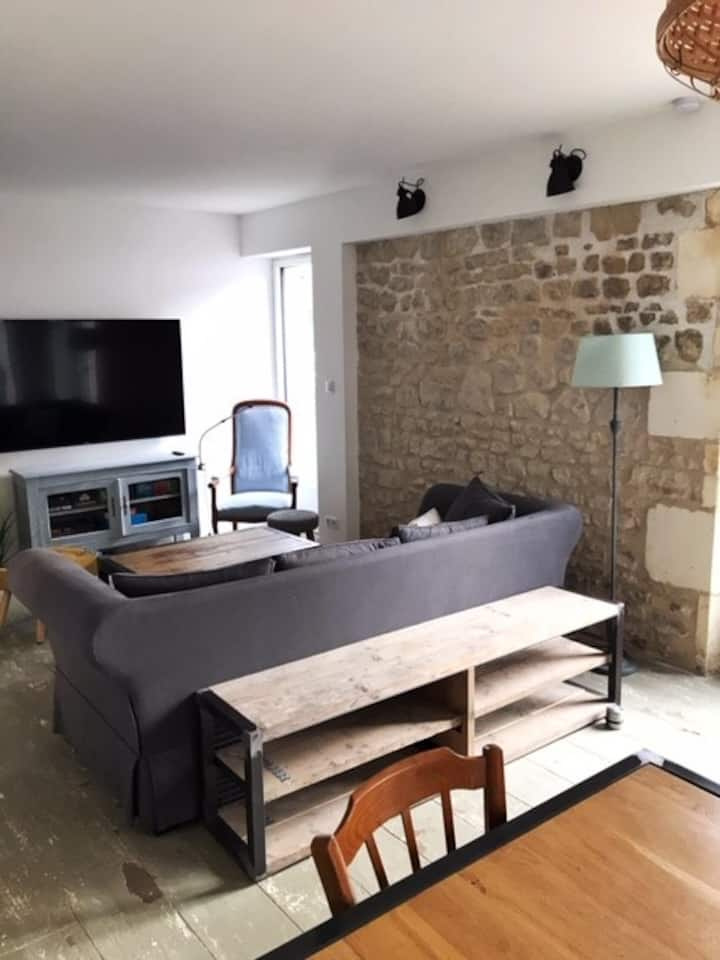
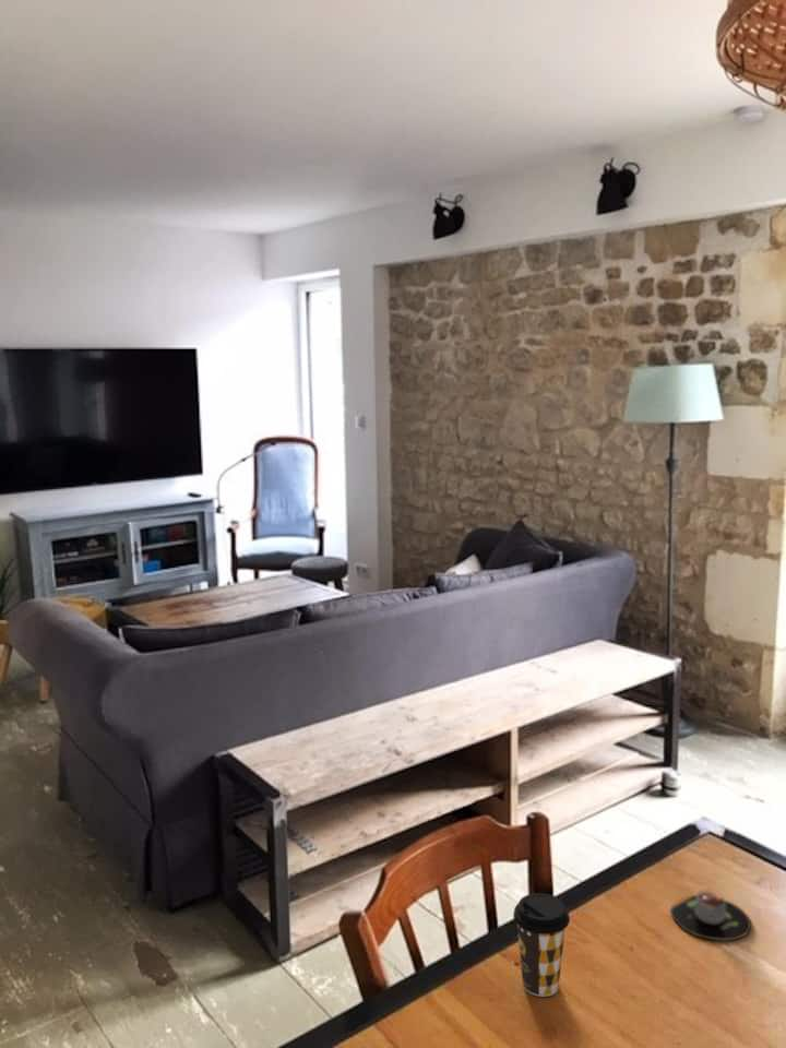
+ candle [669,888,752,942]
+ coffee cup [512,892,571,998]
